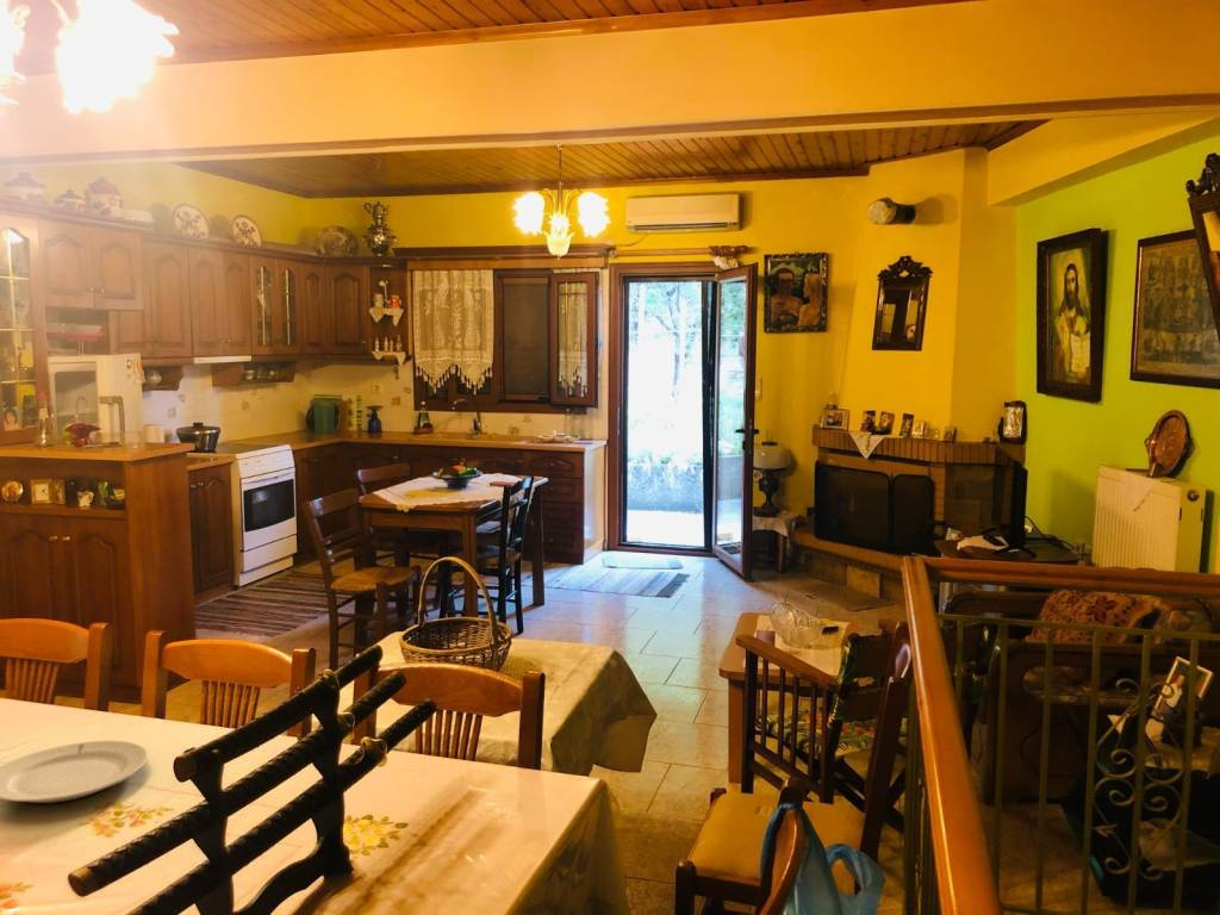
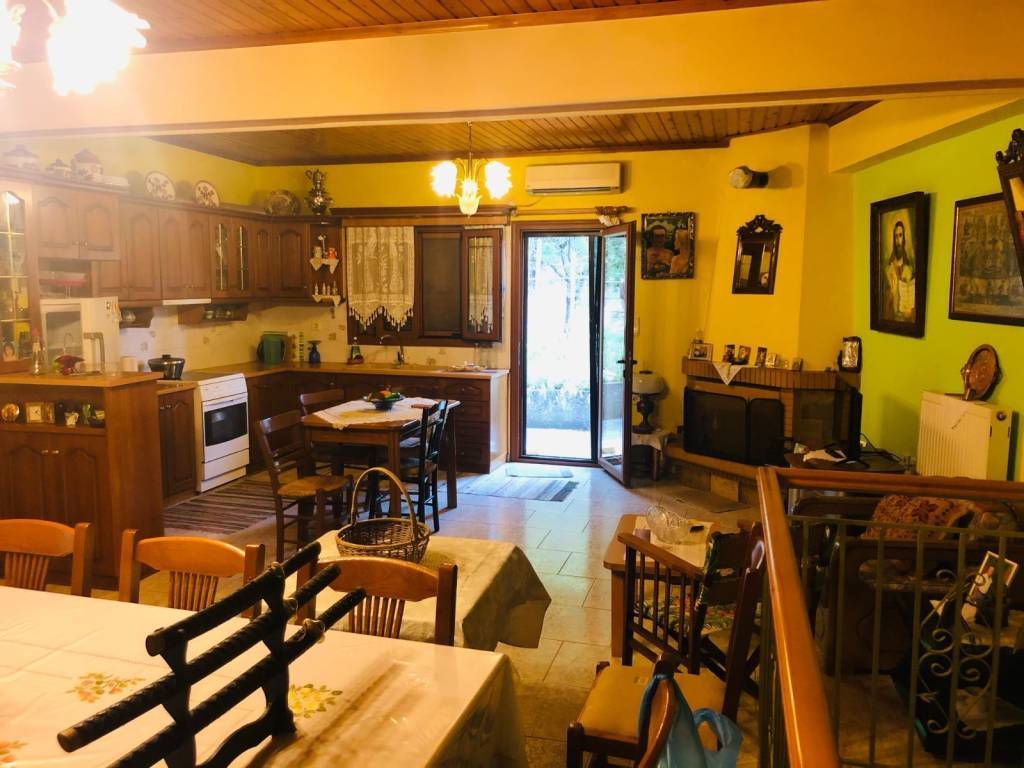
- chinaware [0,740,149,804]
